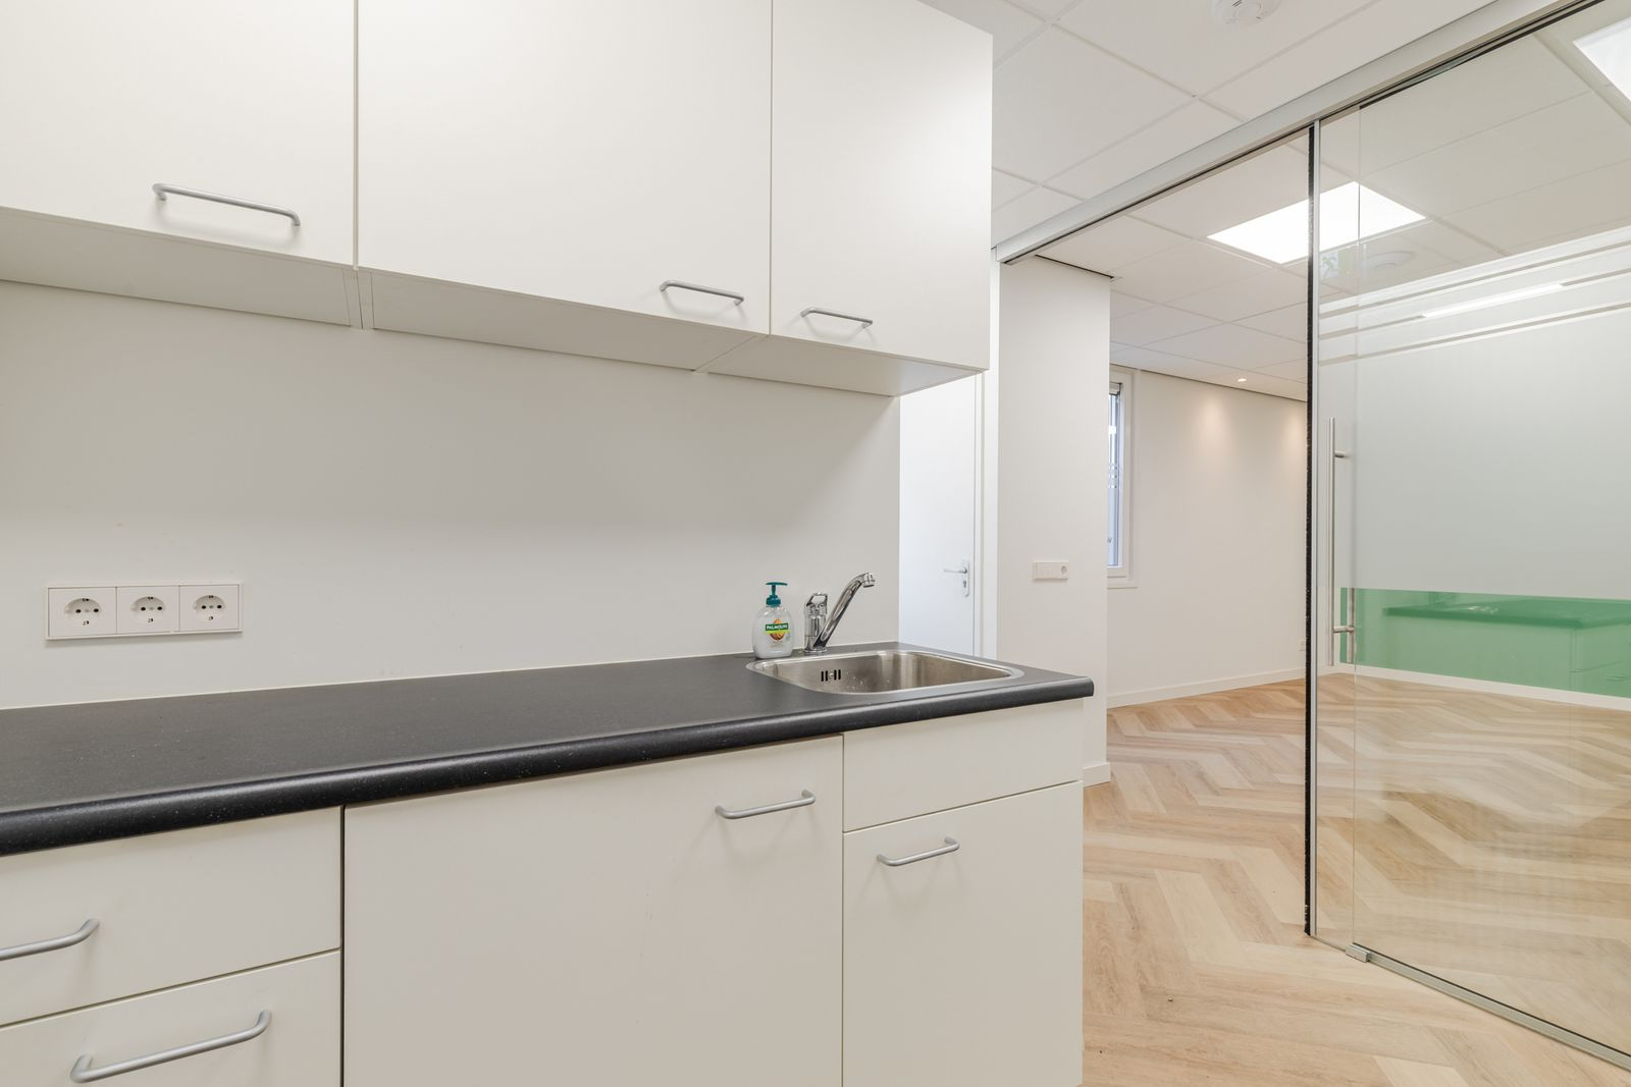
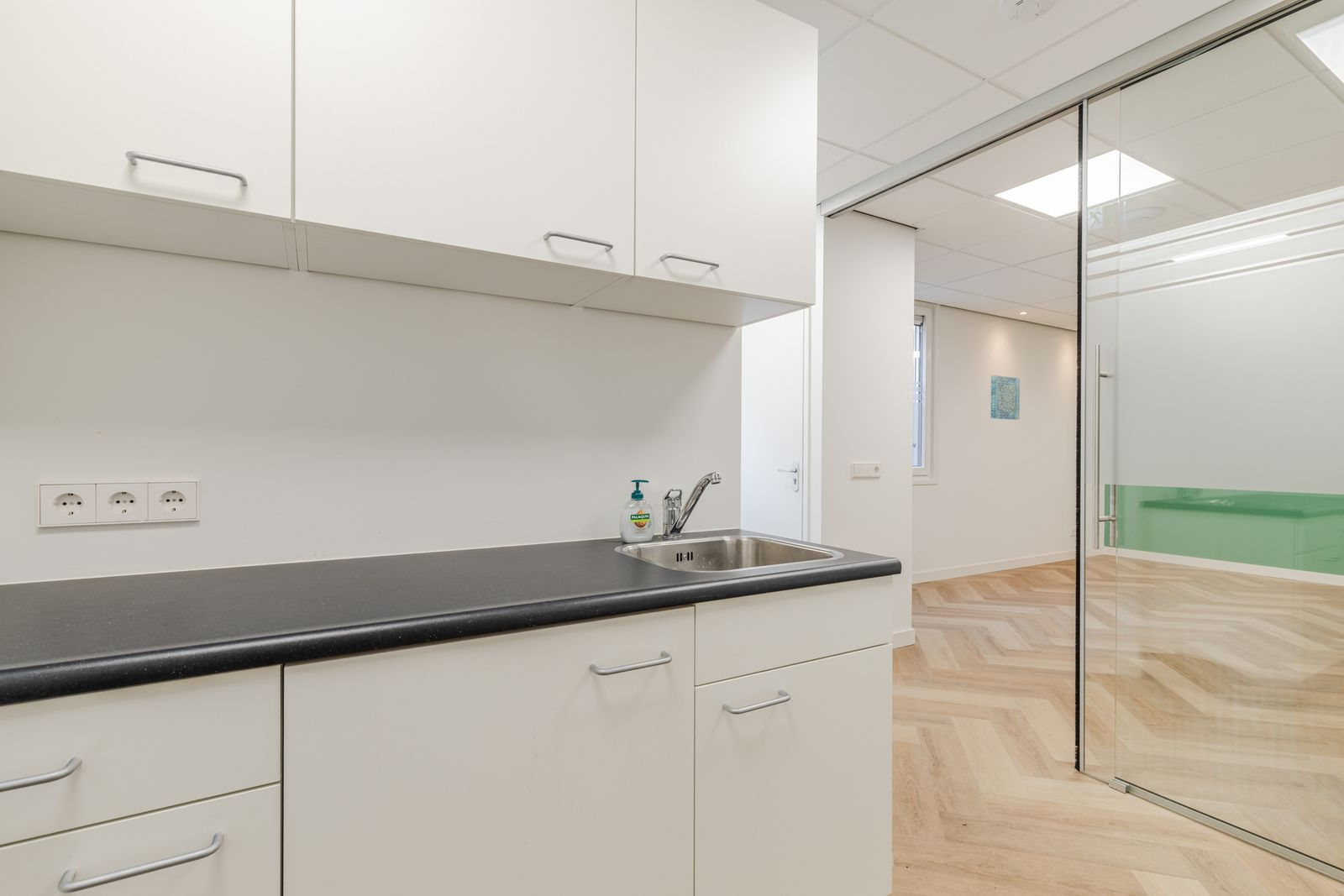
+ wall art [990,375,1021,421]
